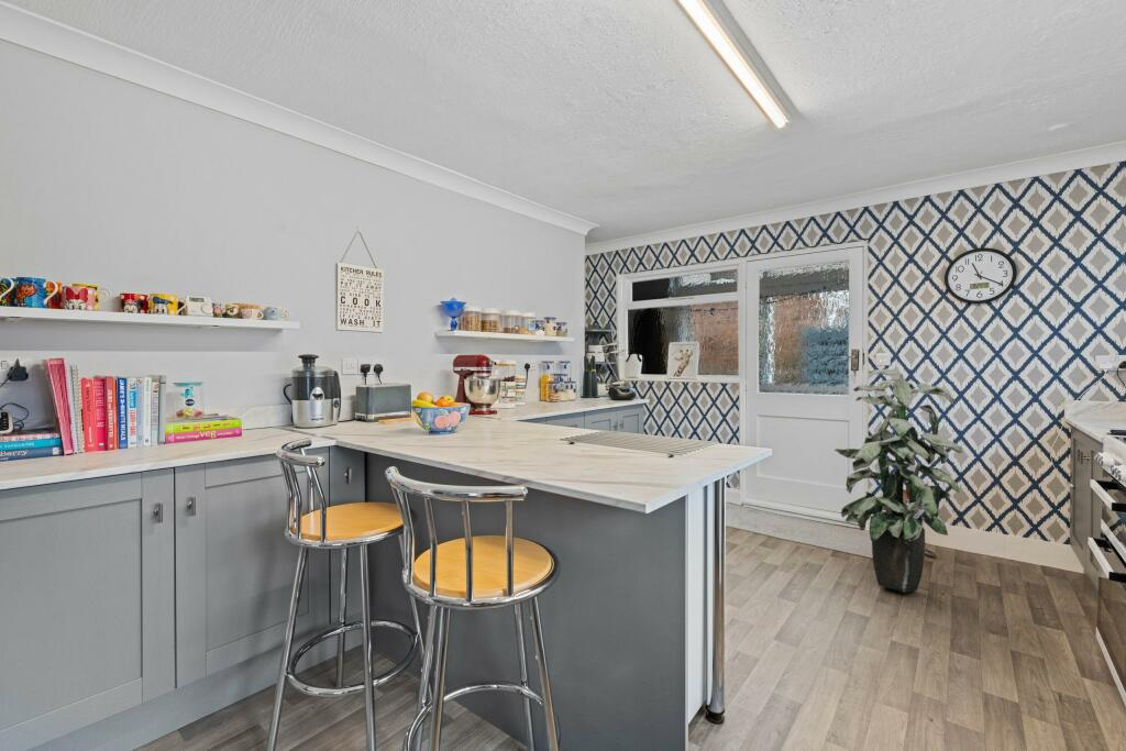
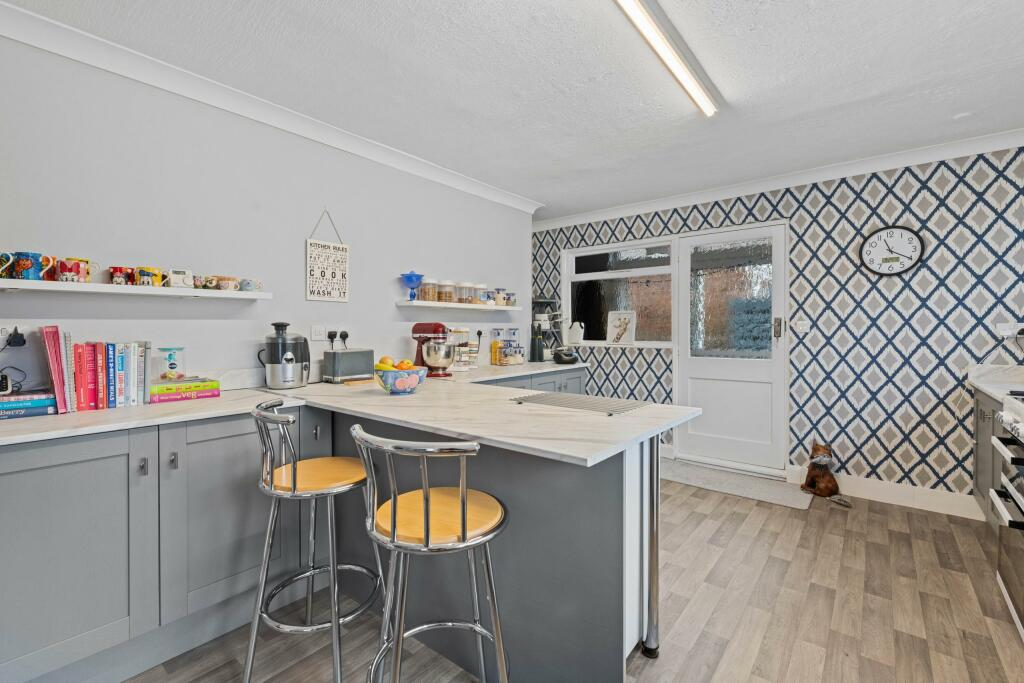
- indoor plant [834,368,963,594]
